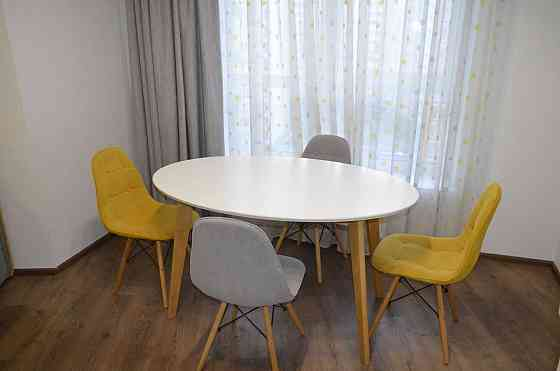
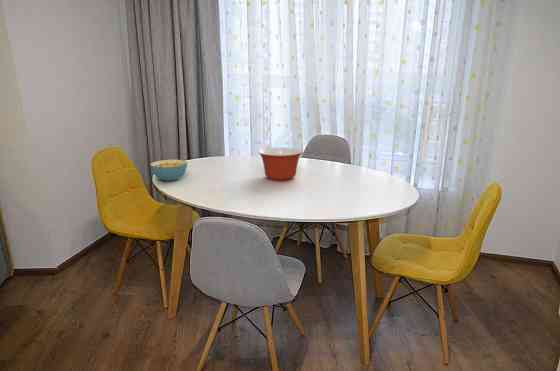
+ mixing bowl [257,146,304,182]
+ cereal bowl [149,159,188,183]
